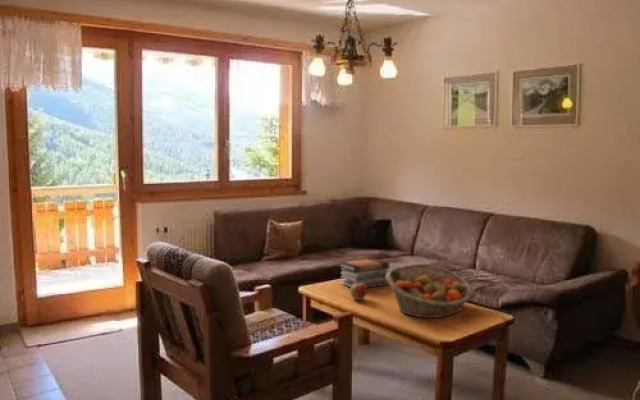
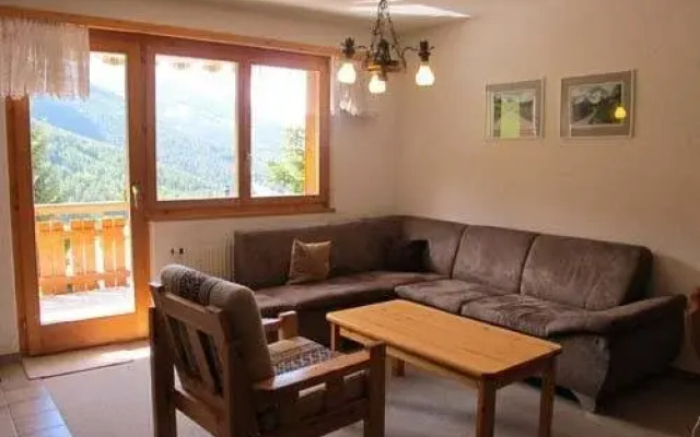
- book stack [338,257,391,288]
- apple [349,282,368,301]
- fruit basket [386,263,474,319]
